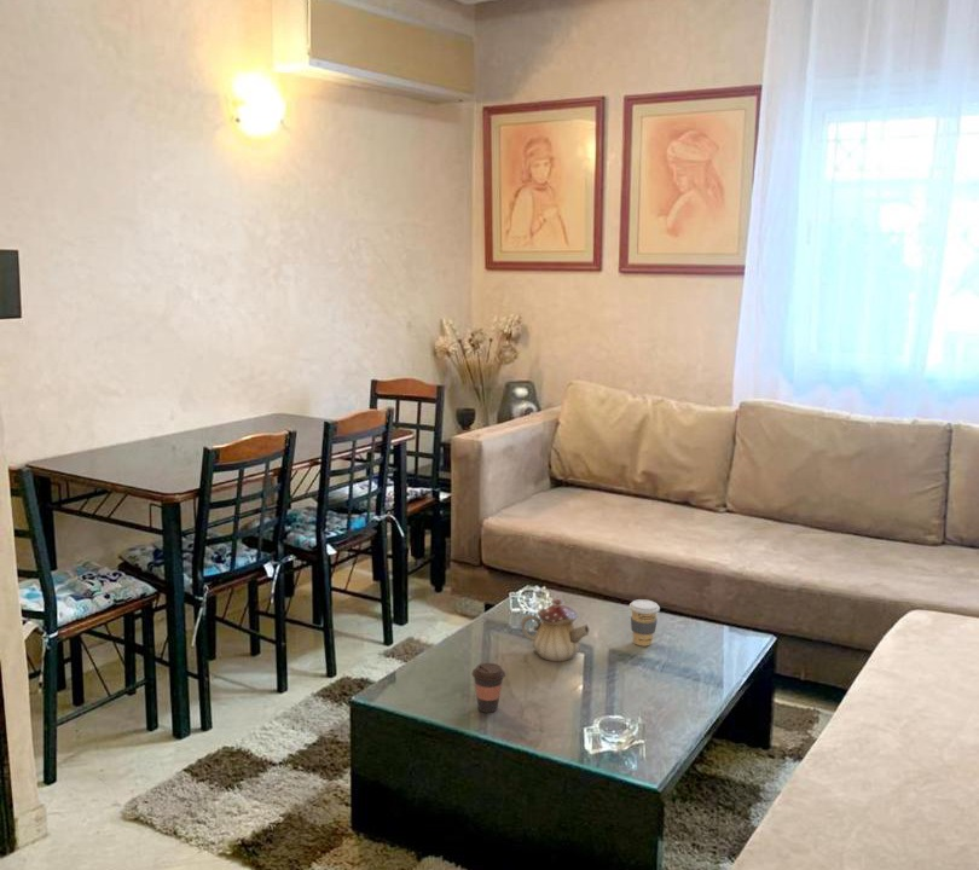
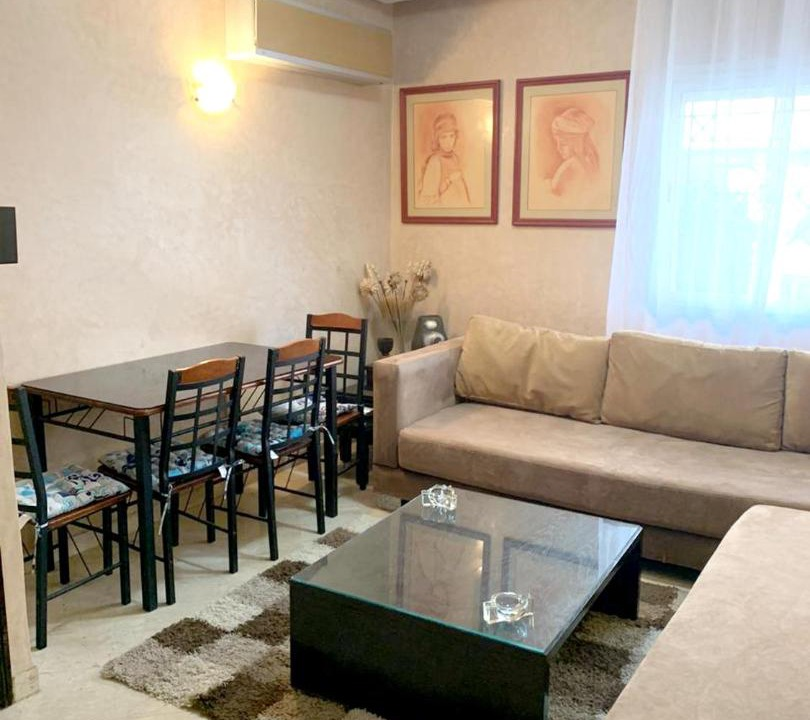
- coffee cup [628,598,661,646]
- teapot [520,598,591,662]
- coffee cup [471,662,506,714]
